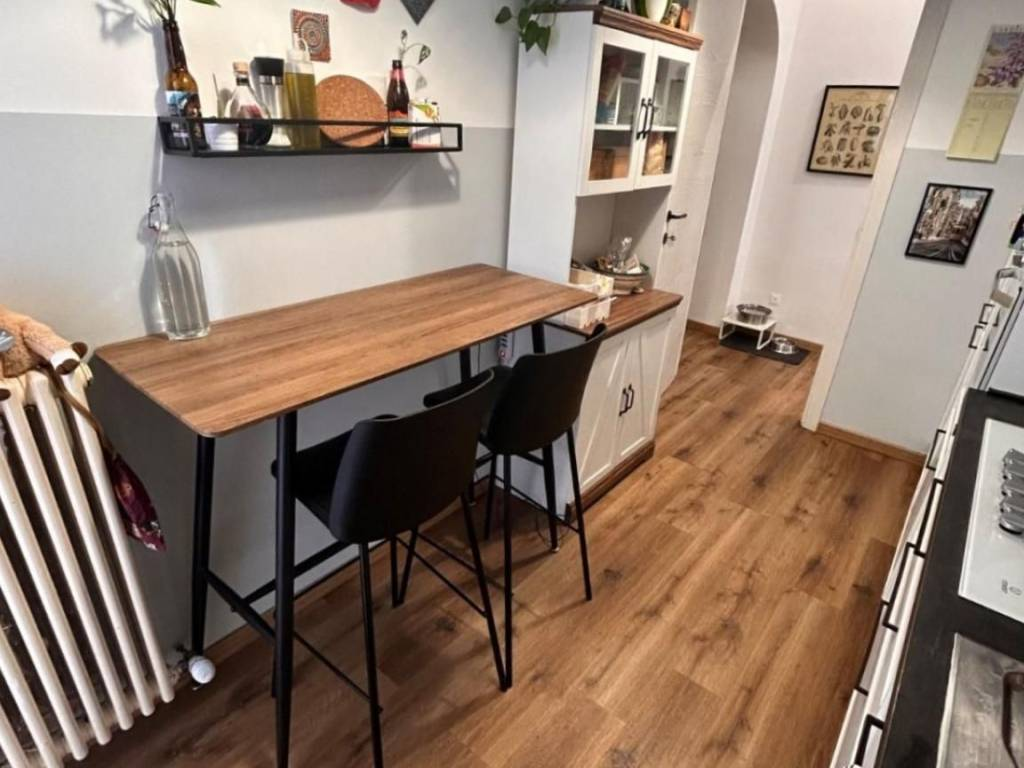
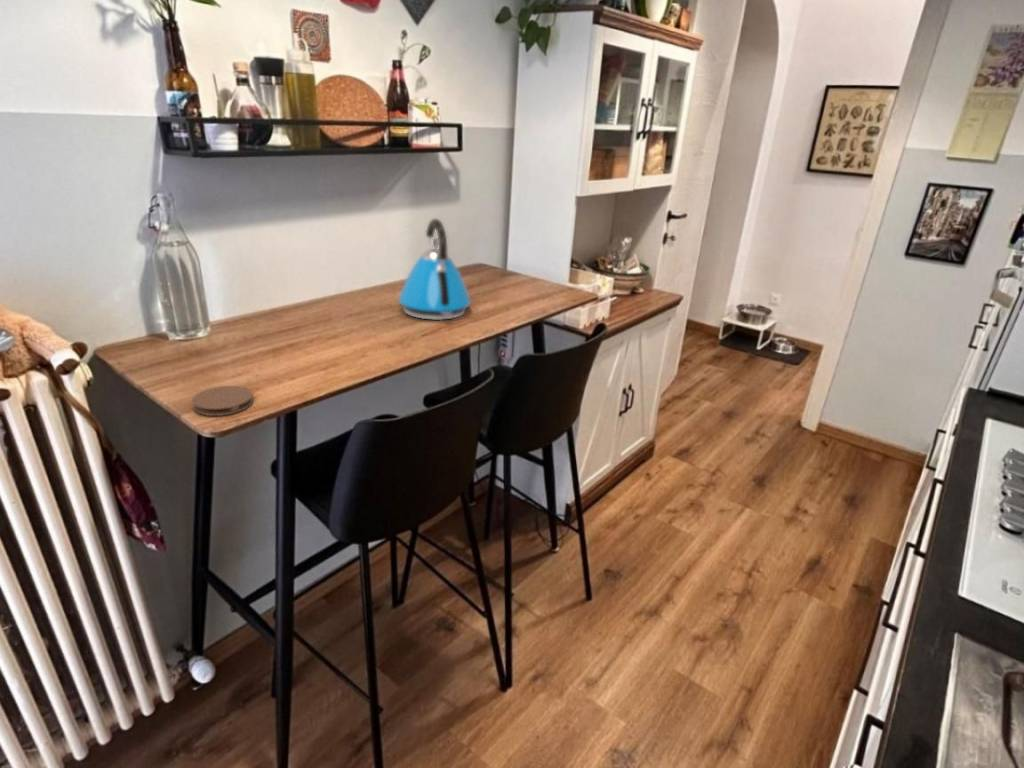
+ kettle [397,218,472,321]
+ coaster [191,385,254,417]
